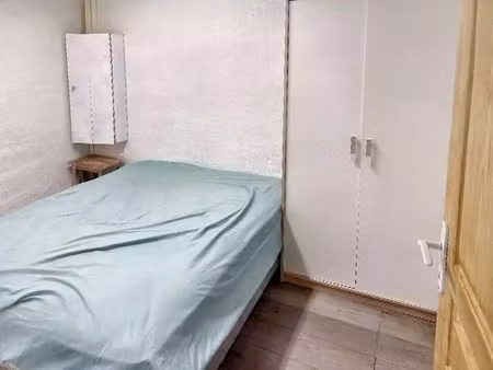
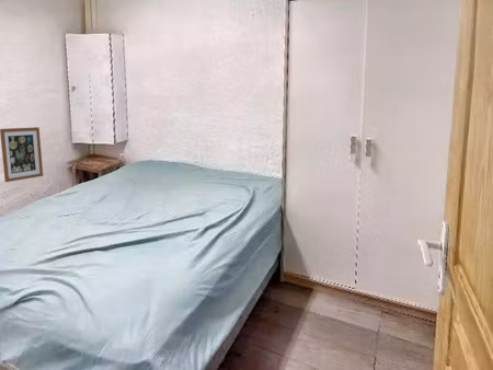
+ wall art [0,126,44,183]
